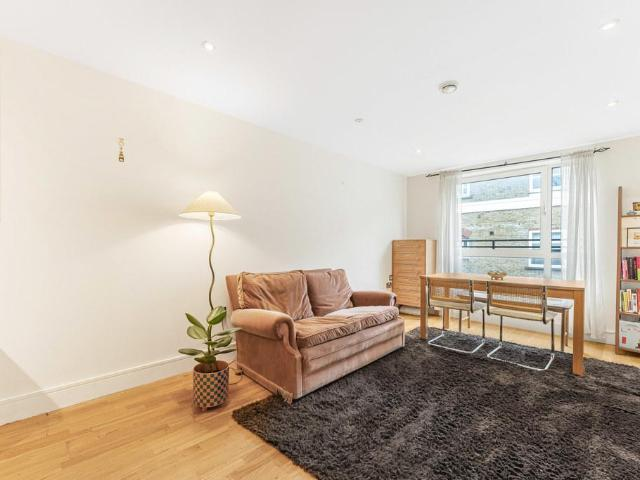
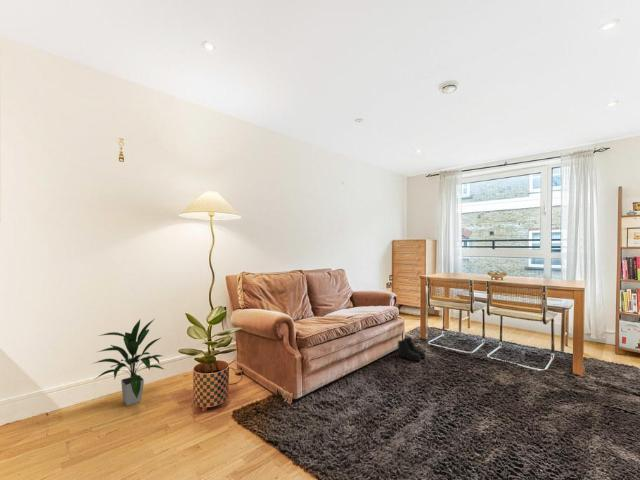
+ indoor plant [91,318,164,407]
+ boots [396,336,427,362]
